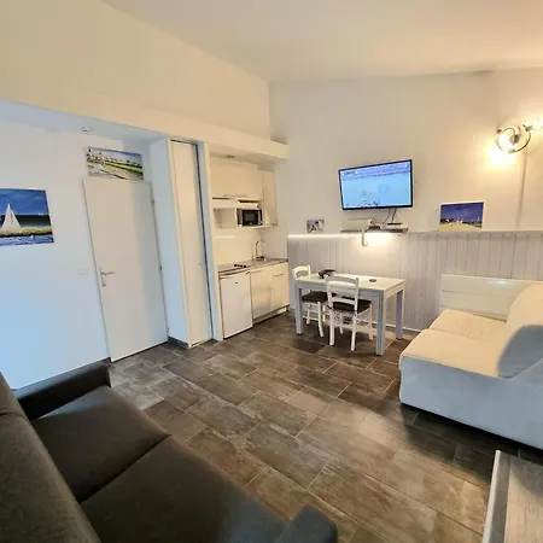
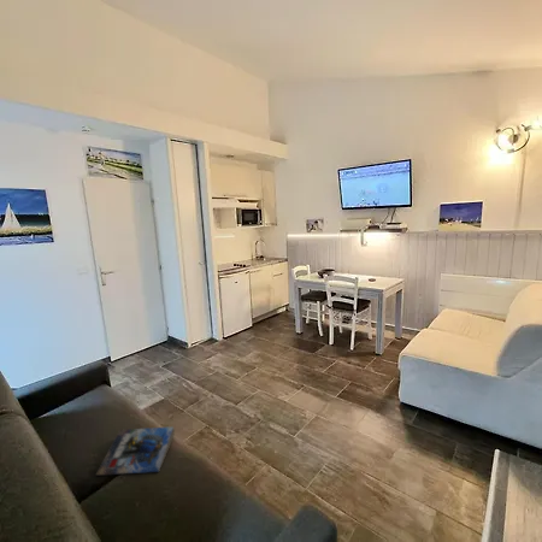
+ magazine [95,425,176,477]
